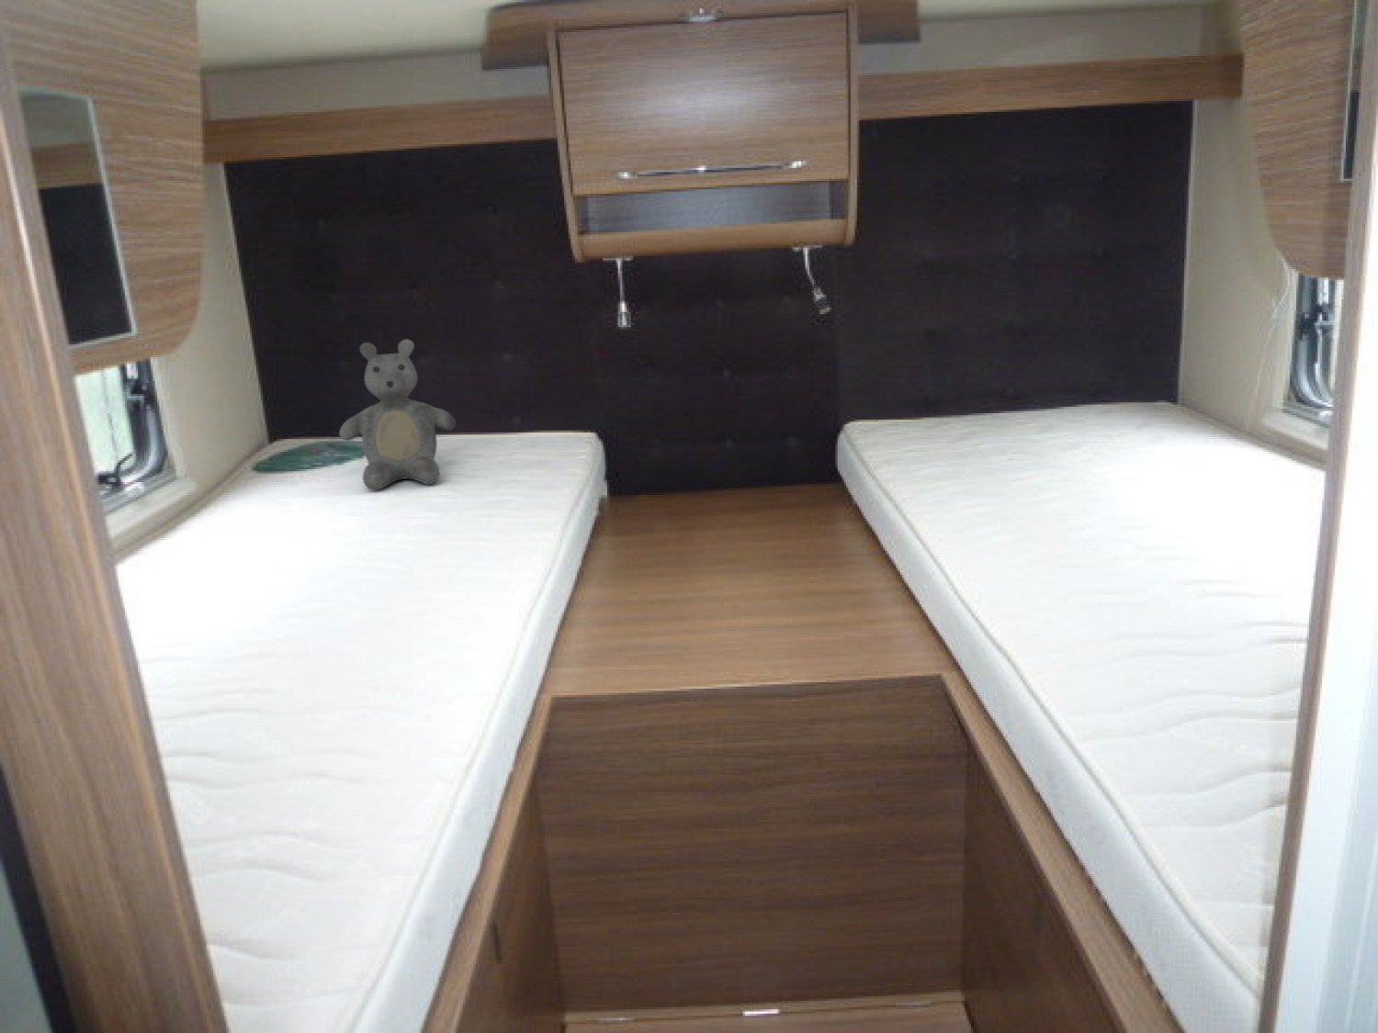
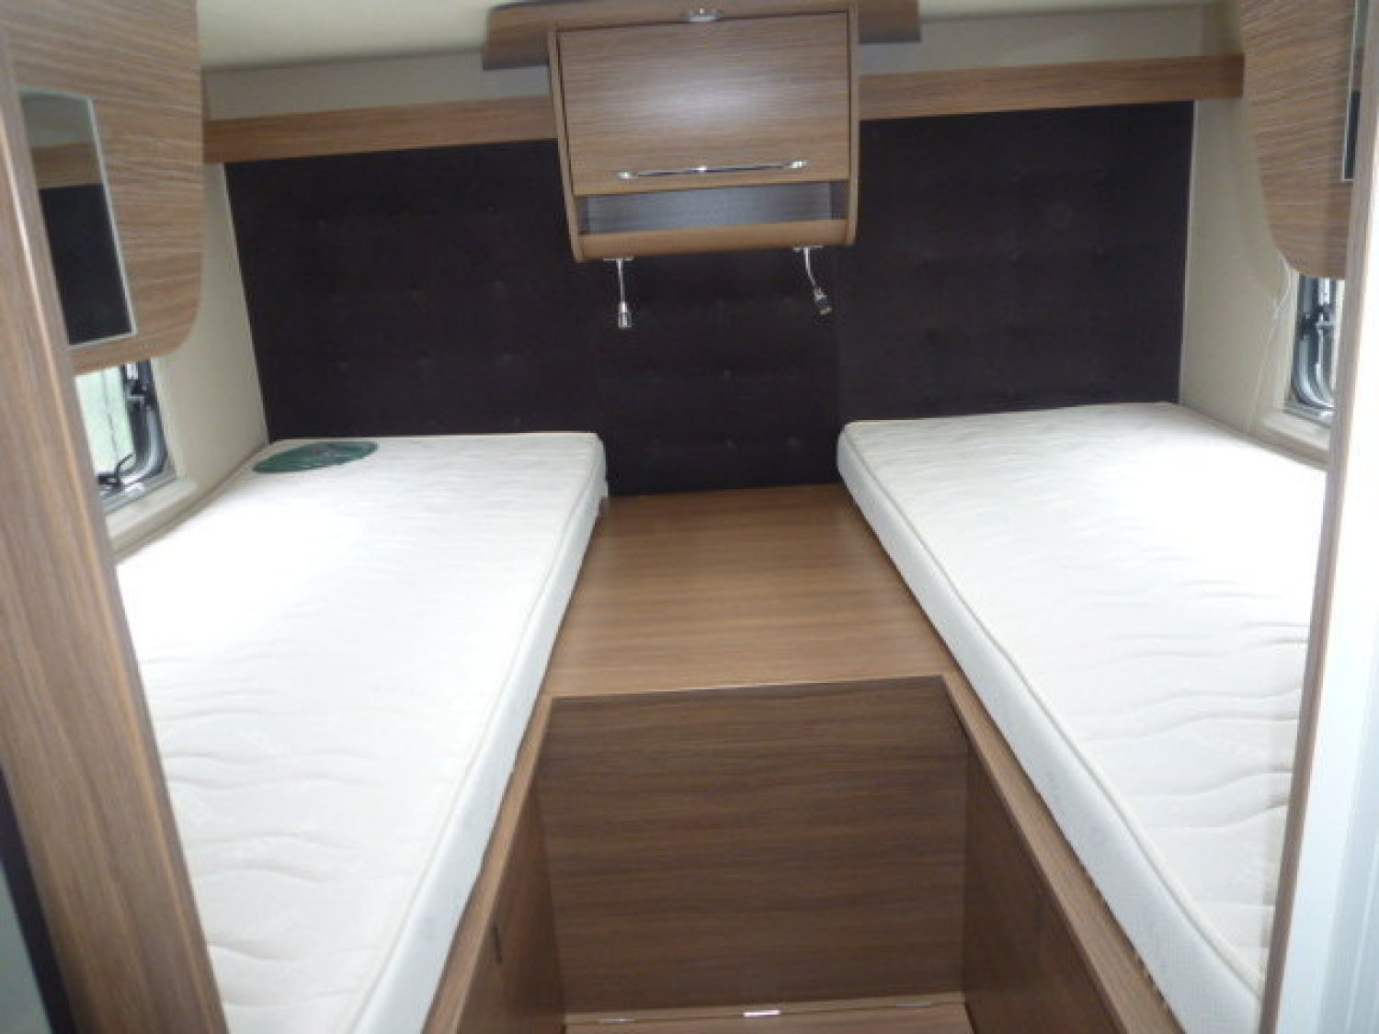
- teddy bear [339,337,457,492]
